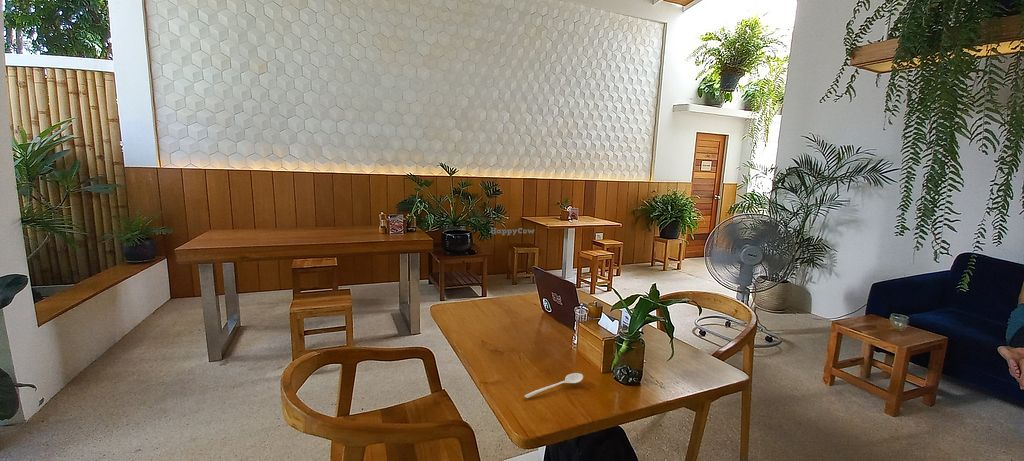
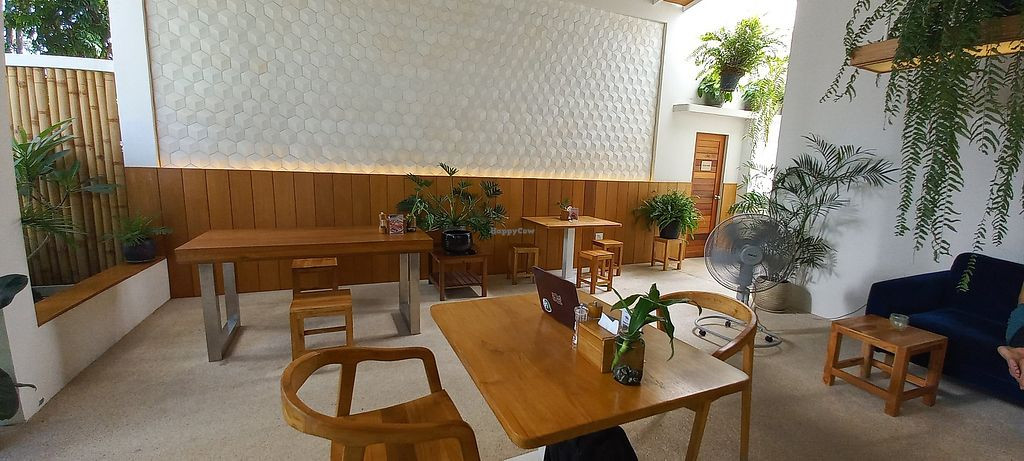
- stirrer [524,372,584,399]
